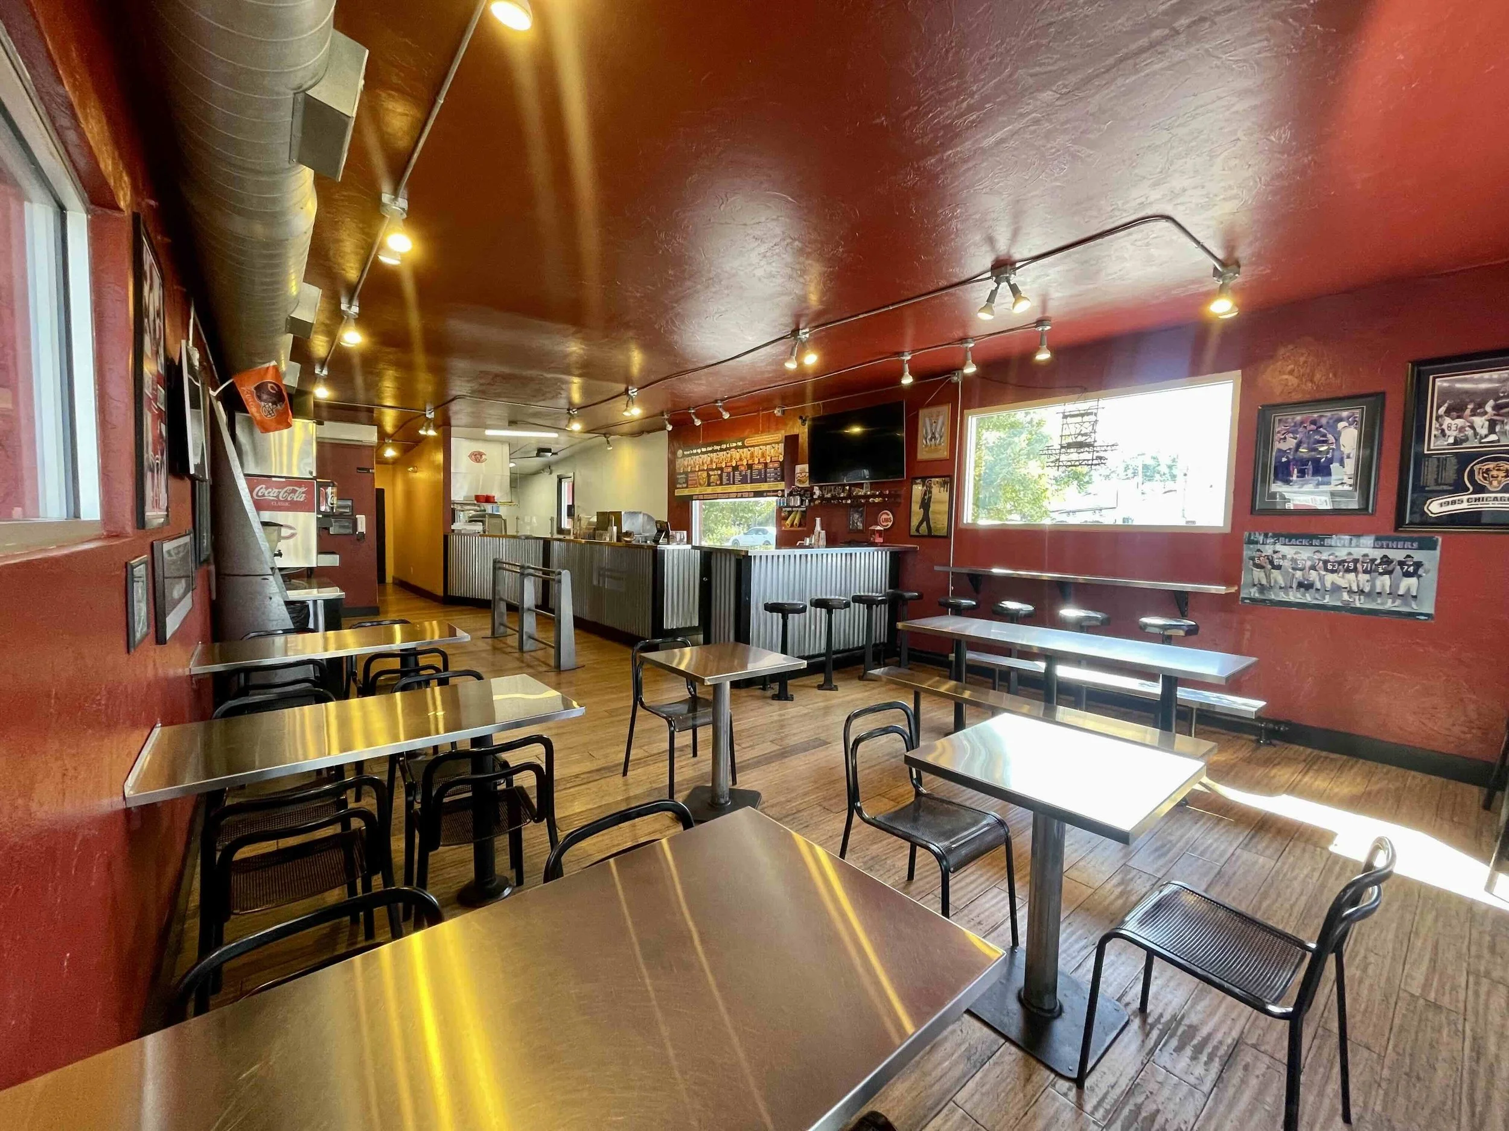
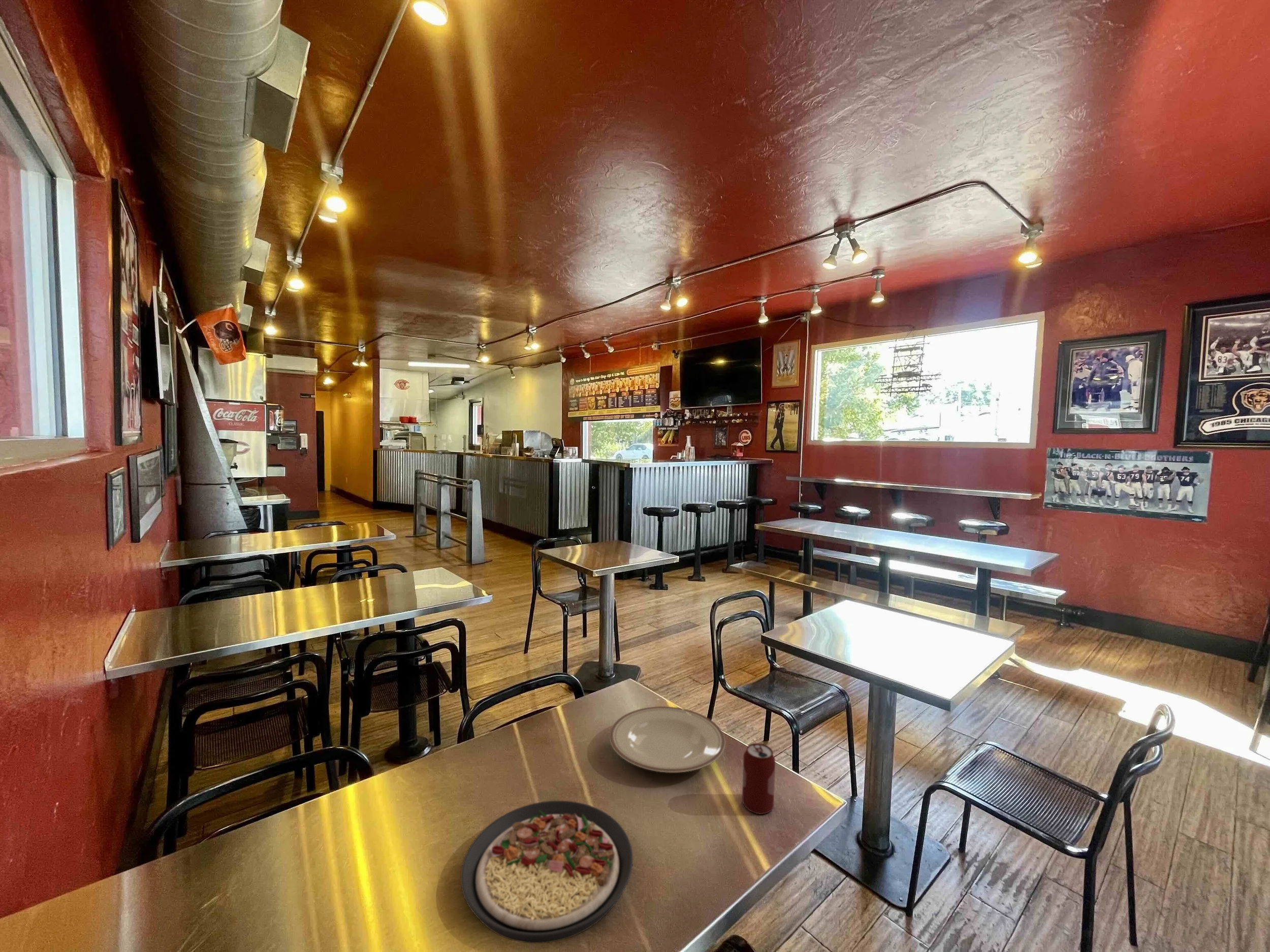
+ beverage can [742,743,776,815]
+ plate [460,800,633,944]
+ plate [609,706,726,773]
